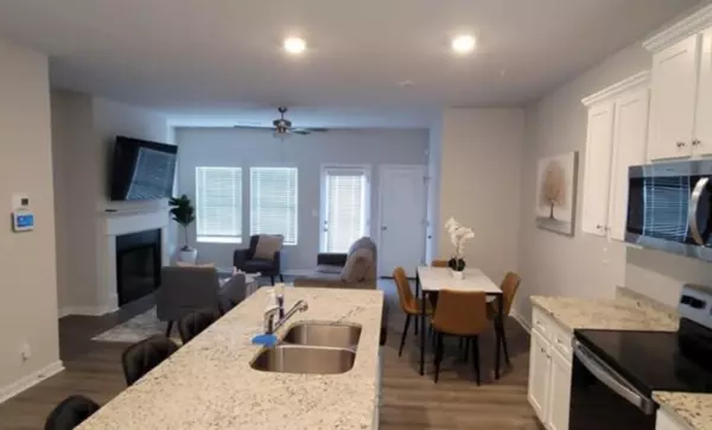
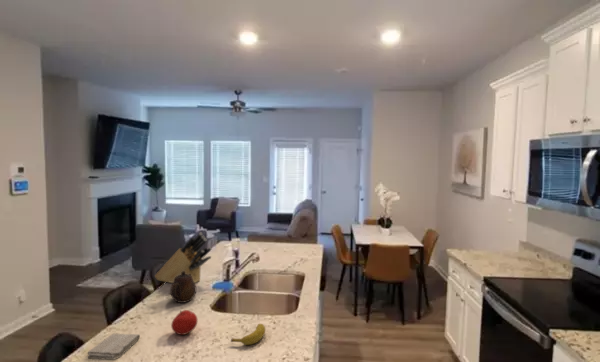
+ teapot [169,271,197,304]
+ fruit [170,309,199,336]
+ washcloth [86,332,141,361]
+ knife block [154,232,213,284]
+ banana [230,323,266,346]
